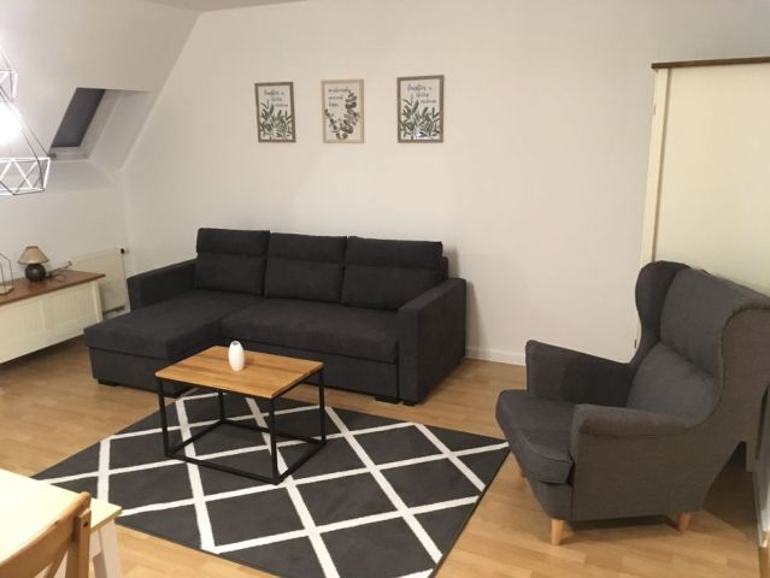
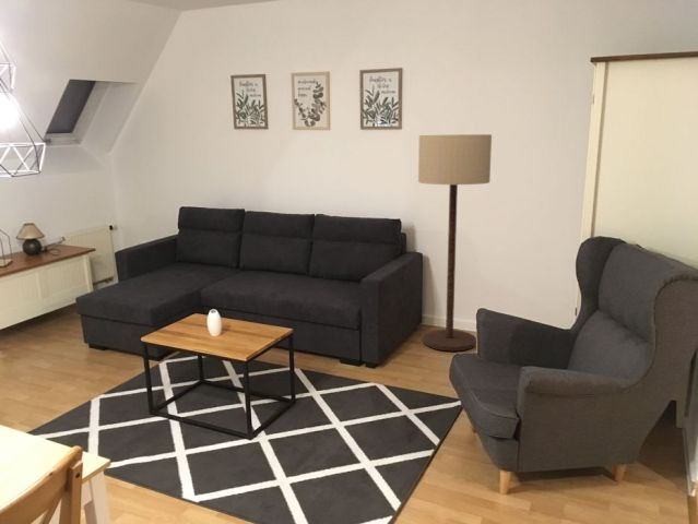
+ floor lamp [417,133,493,352]
